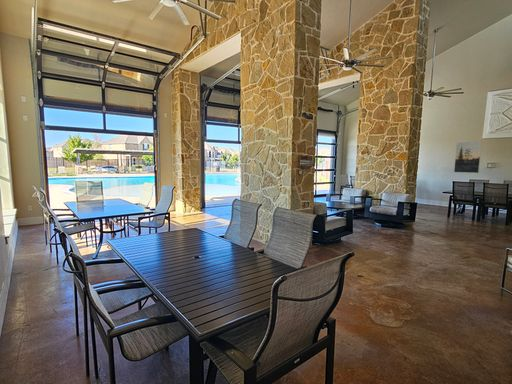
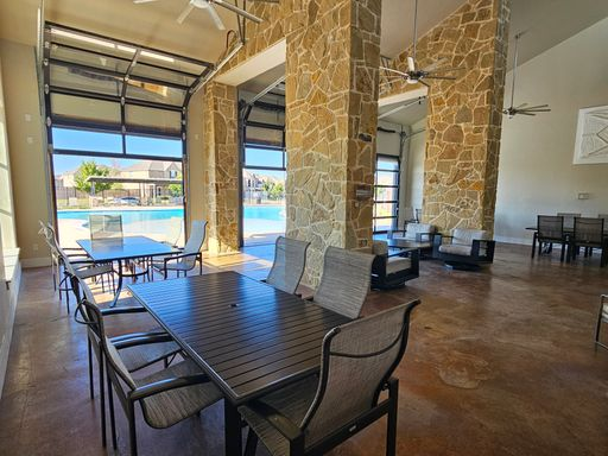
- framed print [453,141,483,174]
